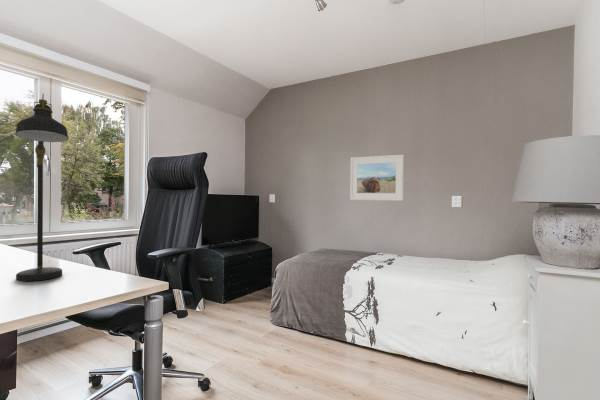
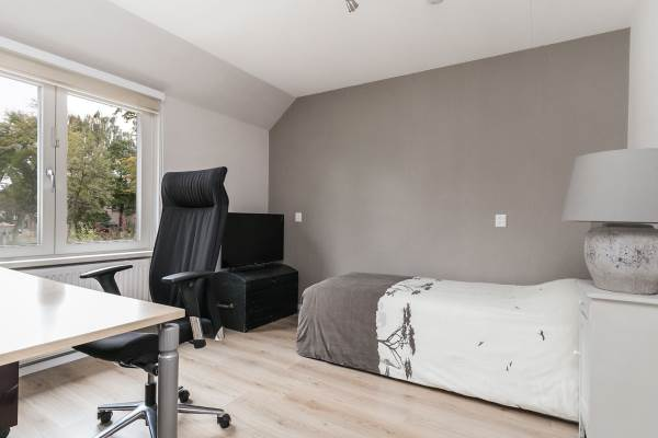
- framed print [349,154,405,202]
- desk lamp [14,93,70,282]
